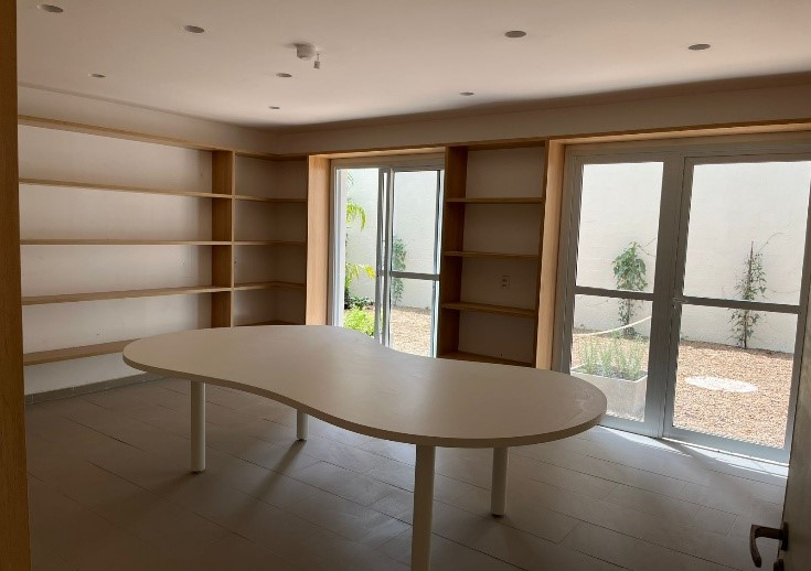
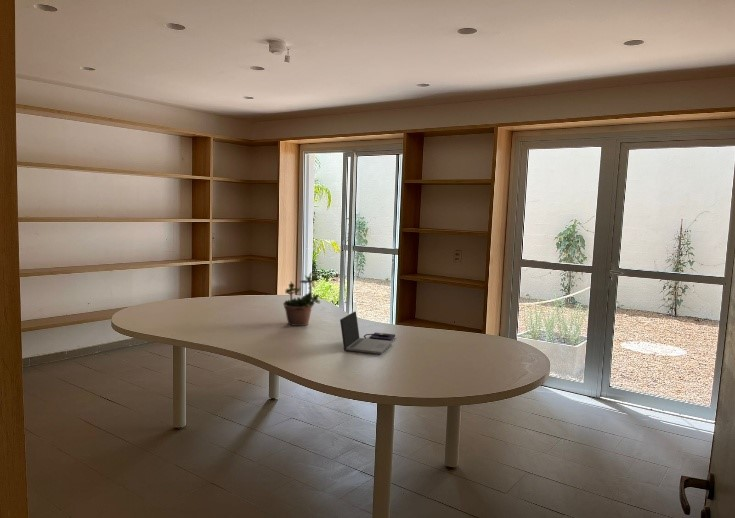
+ laptop computer [339,311,396,355]
+ potted plant [282,272,321,327]
